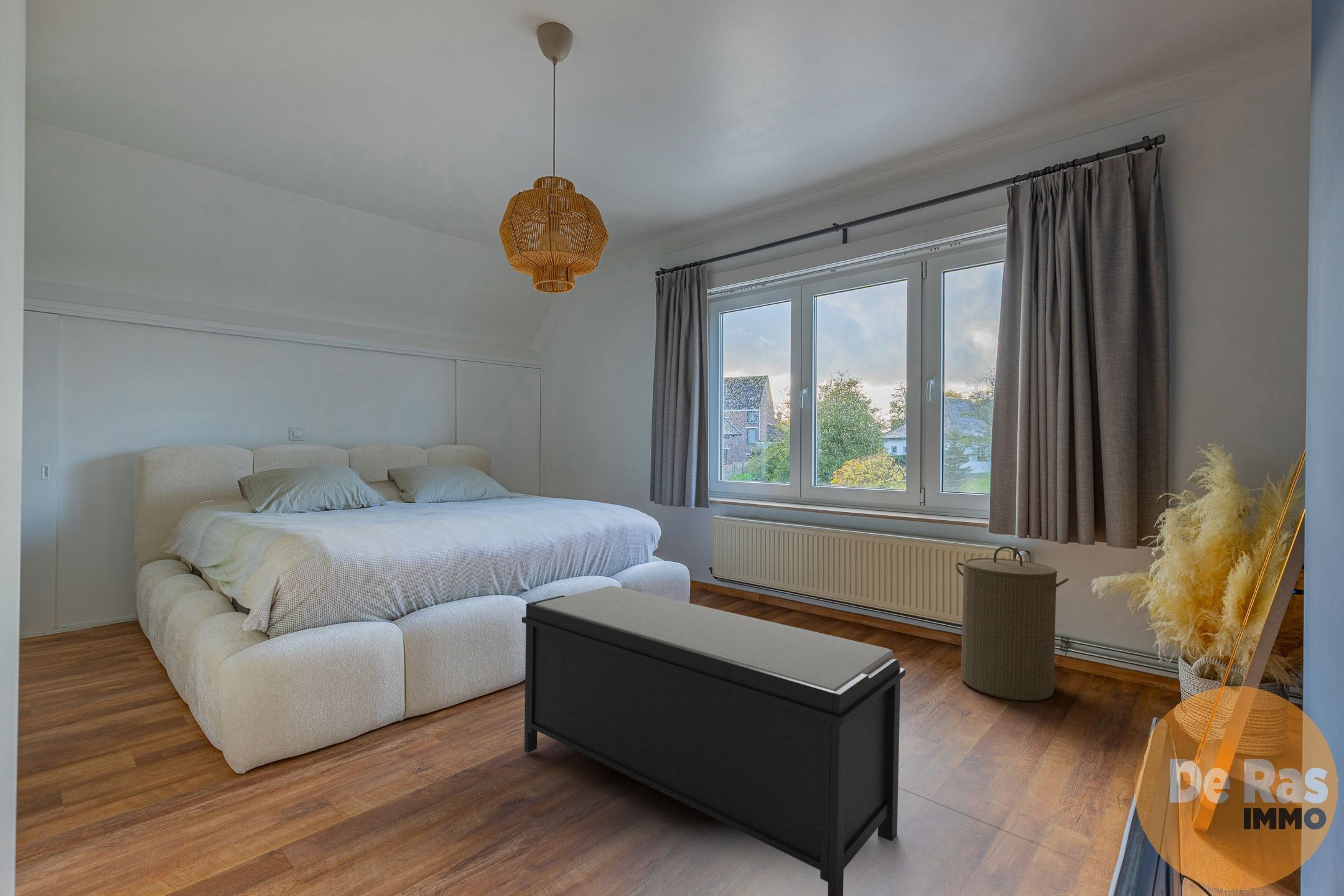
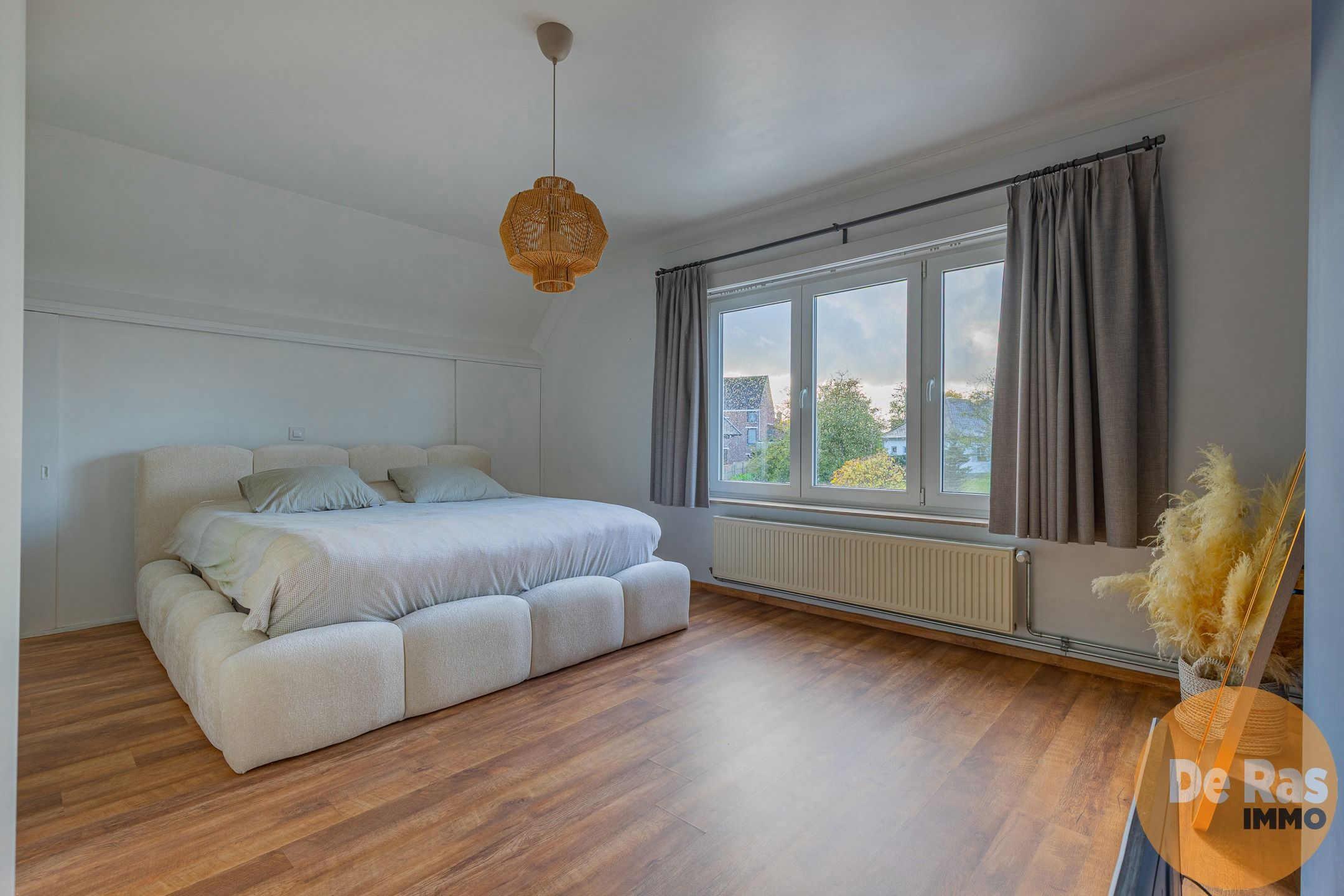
- laundry hamper [954,546,1069,702]
- bench [521,586,906,896]
